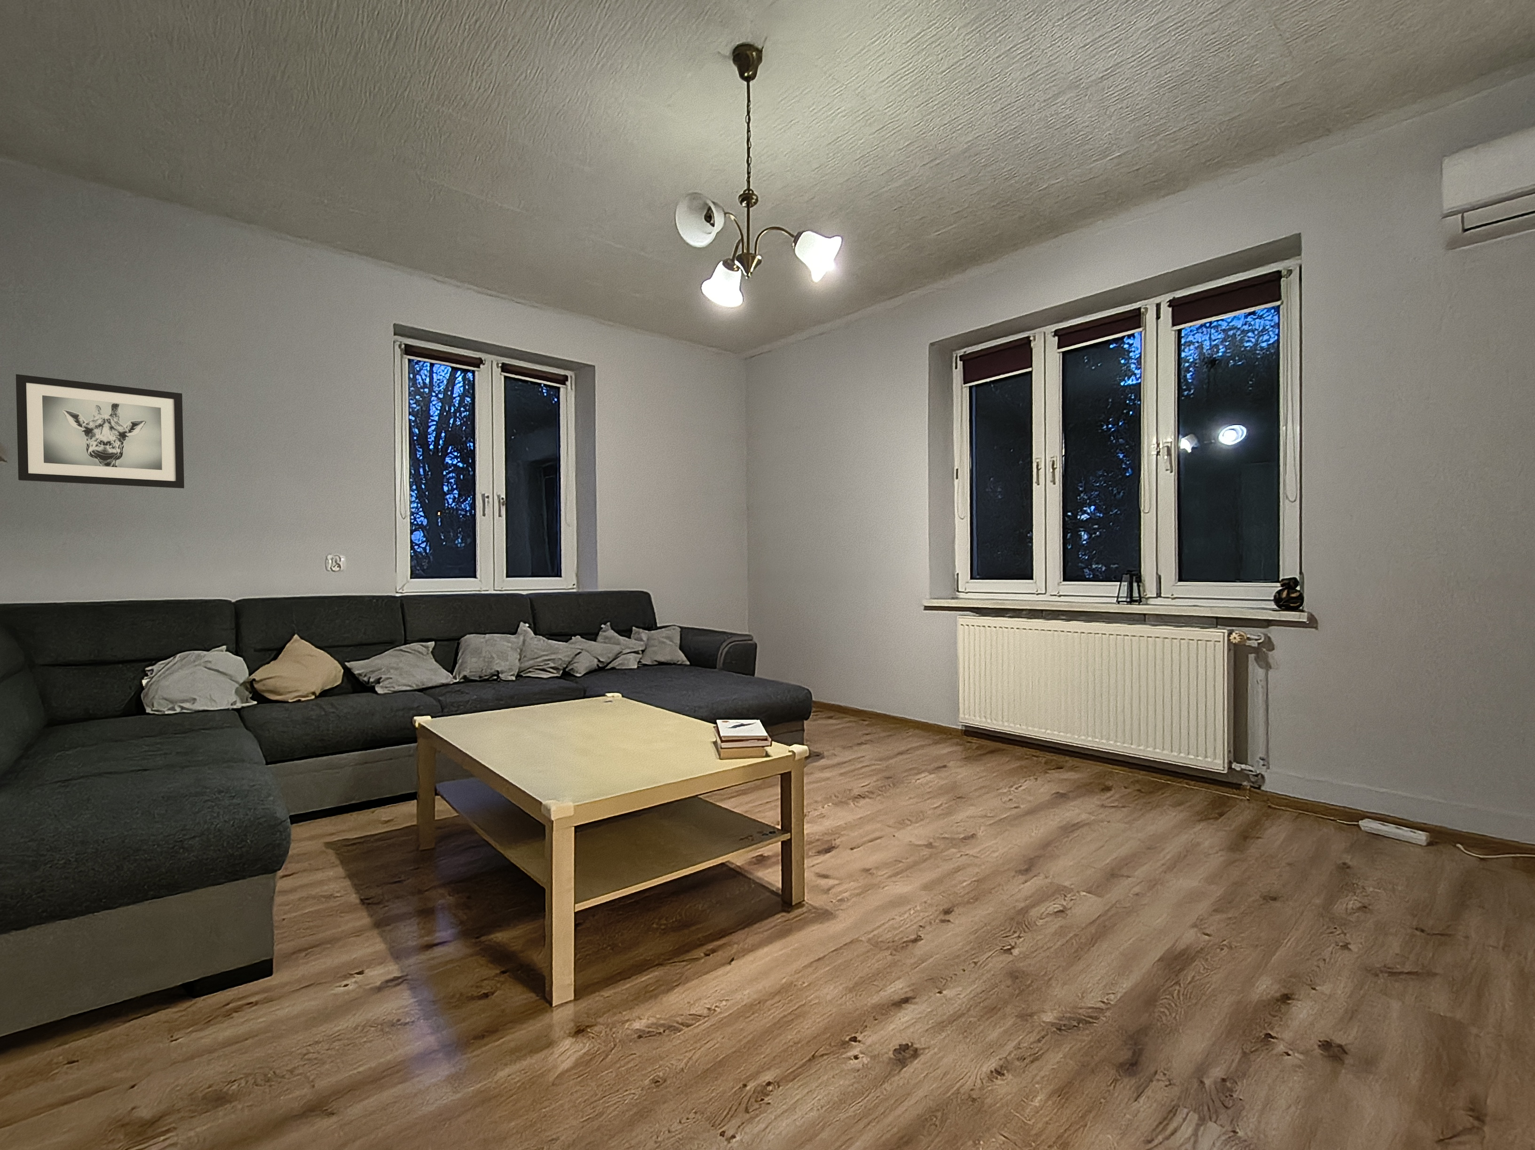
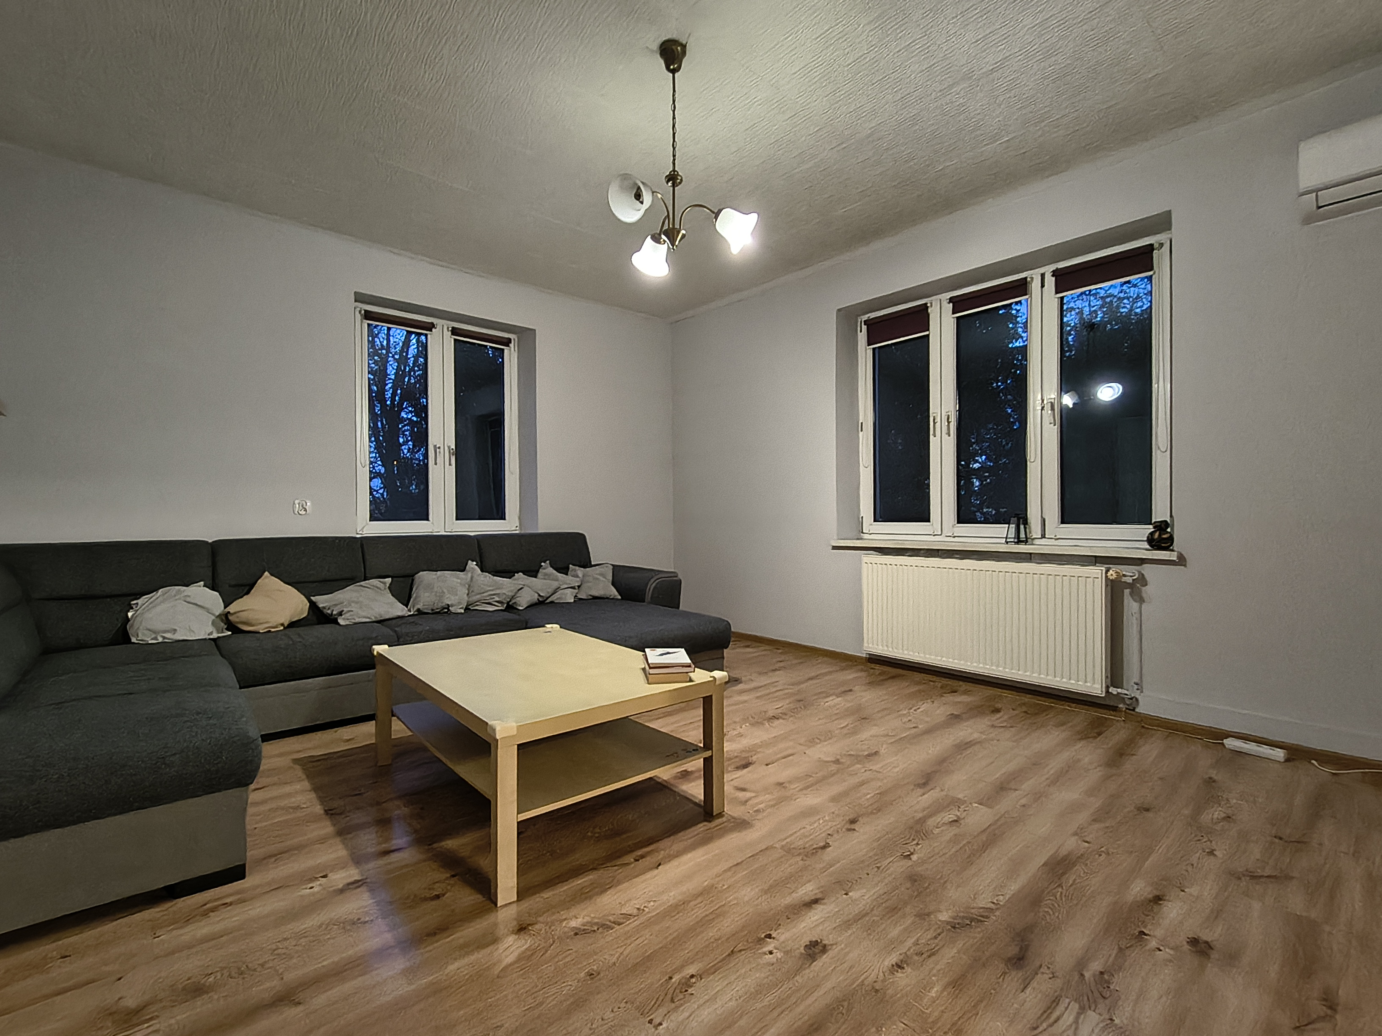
- wall art [16,374,185,489]
